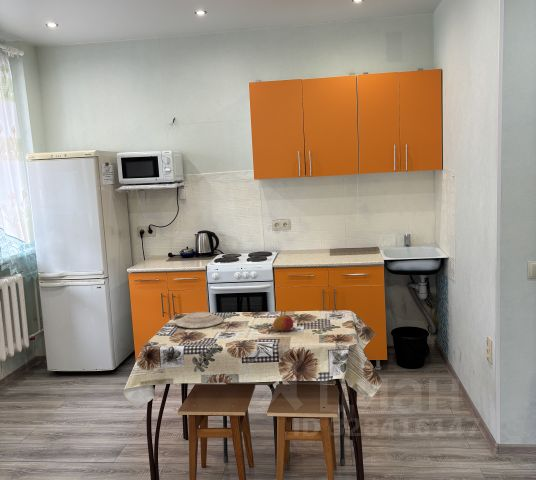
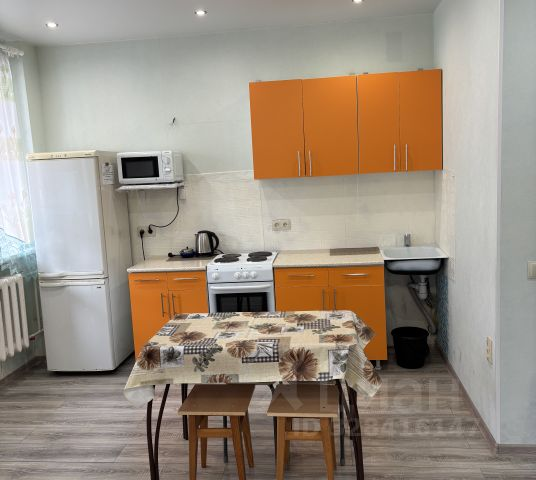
- fruit [272,314,294,332]
- plate [174,311,224,329]
